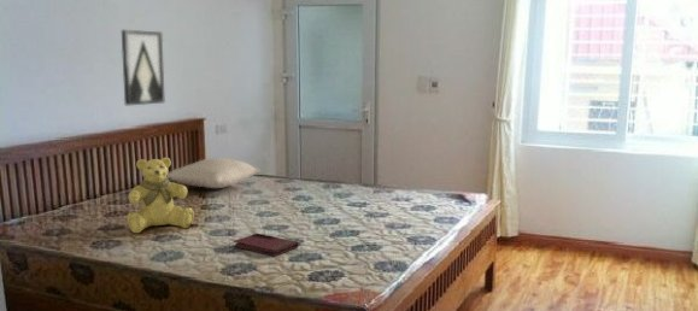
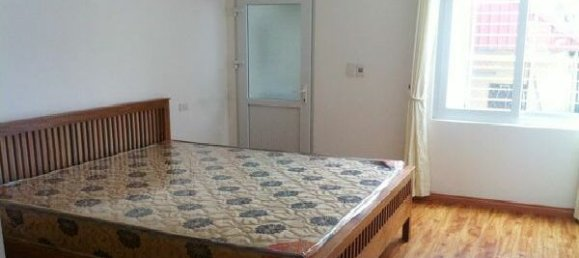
- book [233,233,299,257]
- wall art [121,29,166,106]
- teddy bear [125,157,195,234]
- pillow [166,157,260,189]
